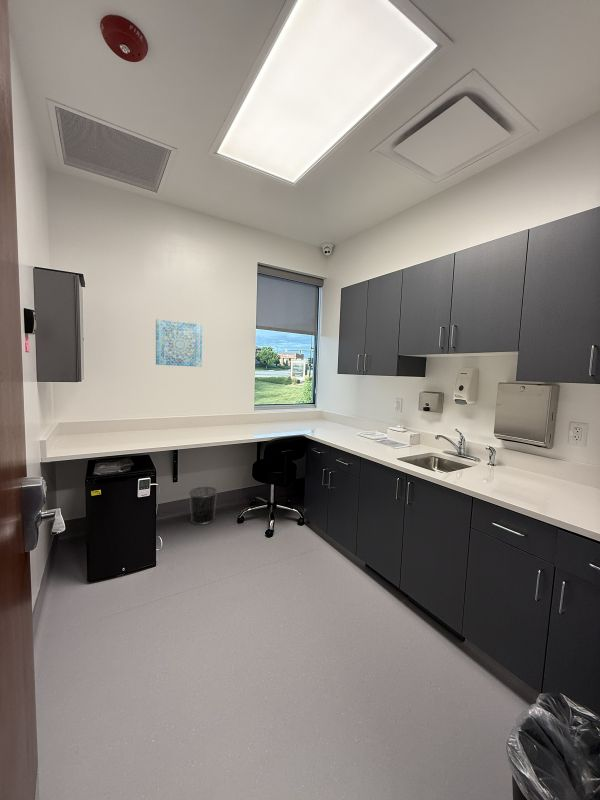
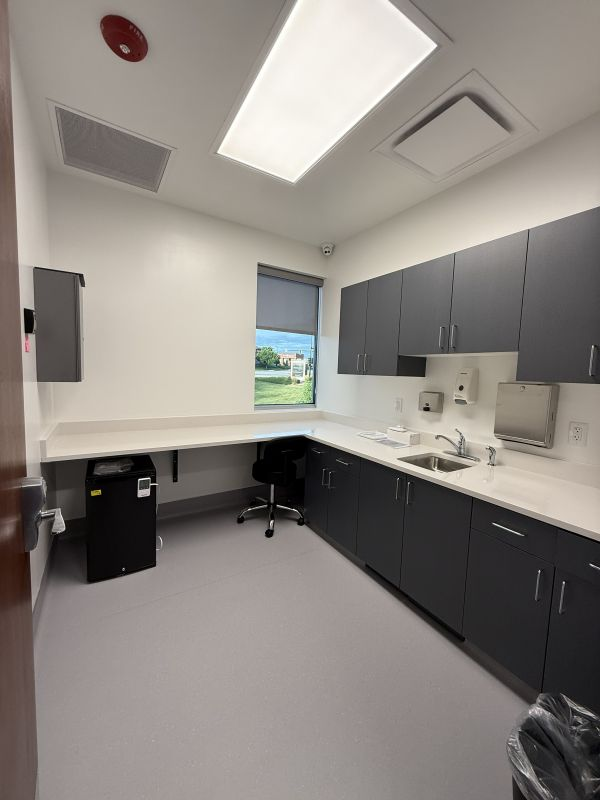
- waste bin [188,486,218,526]
- wall art [155,318,203,368]
